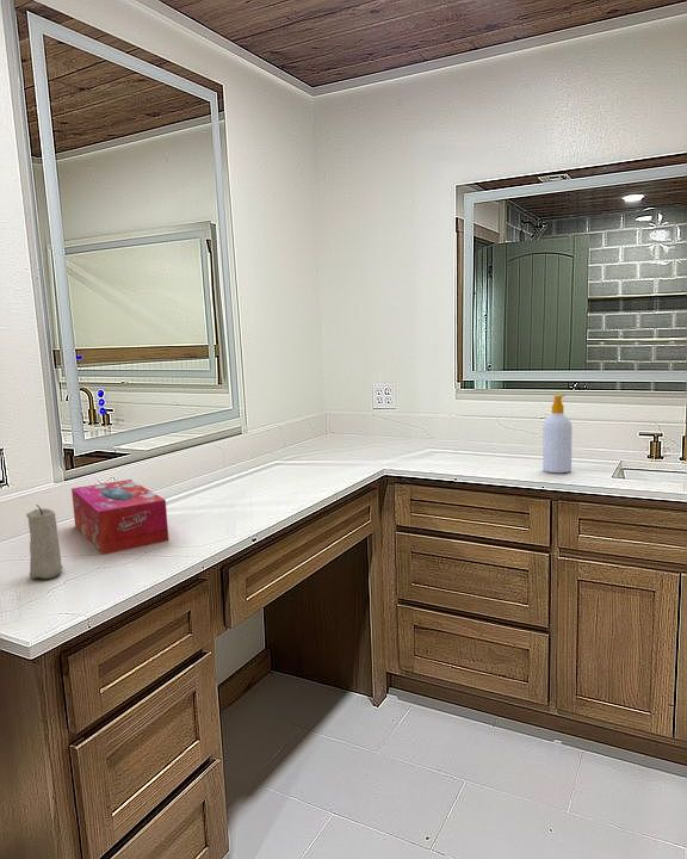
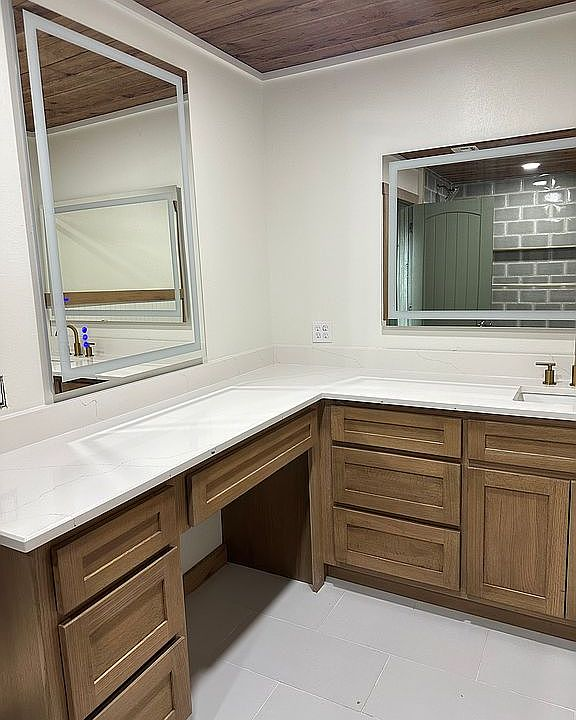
- candle [25,503,64,580]
- tissue box [70,478,169,556]
- soap bottle [541,394,572,474]
